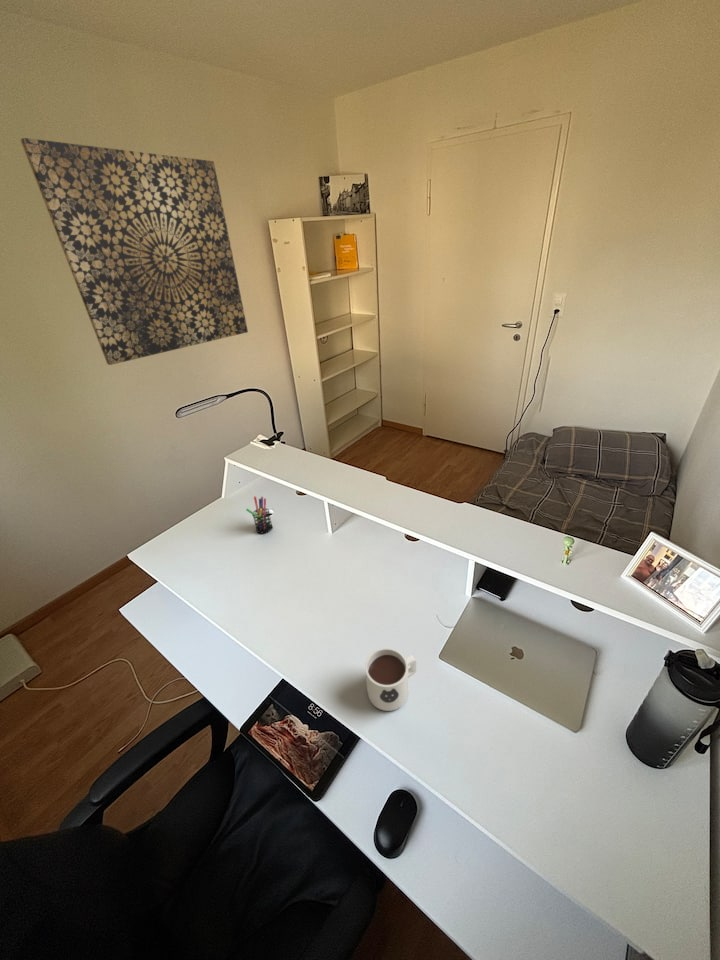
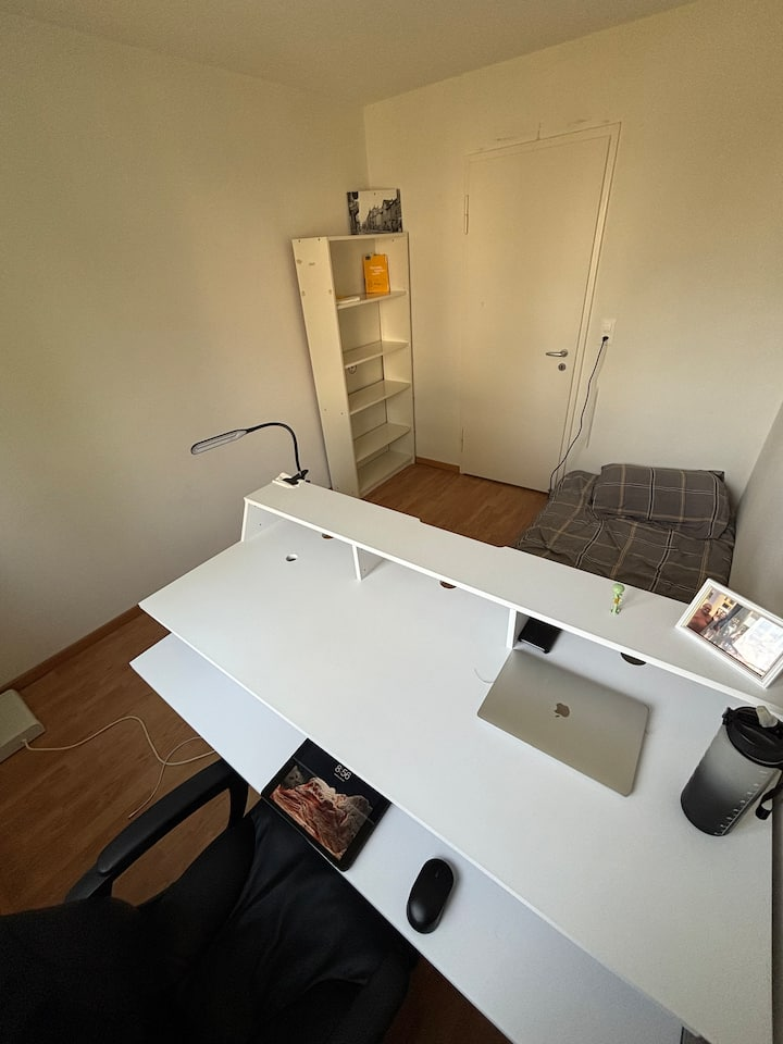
- pen holder [245,496,274,534]
- mug [364,647,417,712]
- wall art [19,137,249,366]
